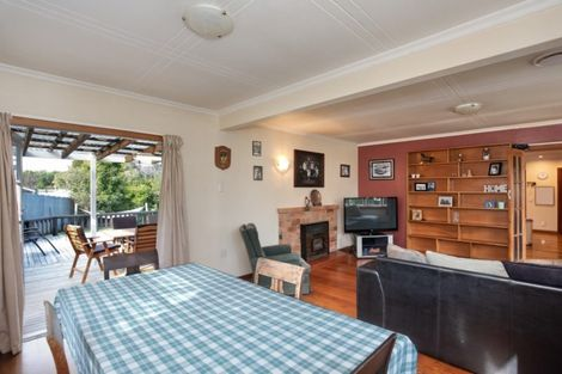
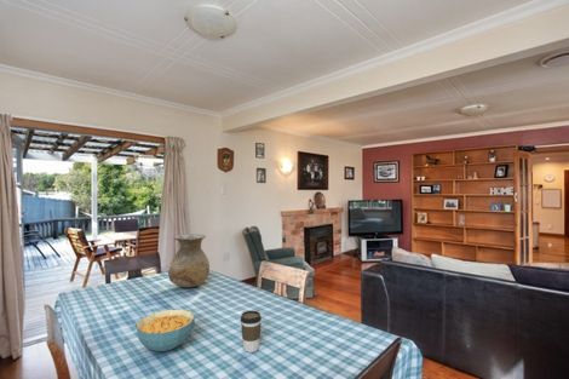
+ coffee cup [240,309,263,354]
+ vase [167,232,211,288]
+ cereal bowl [134,309,196,352]
